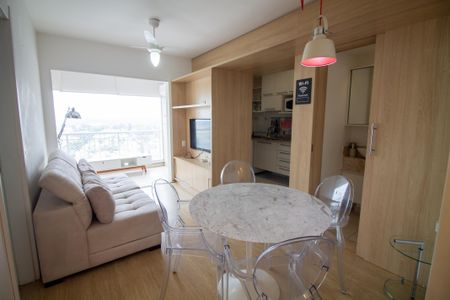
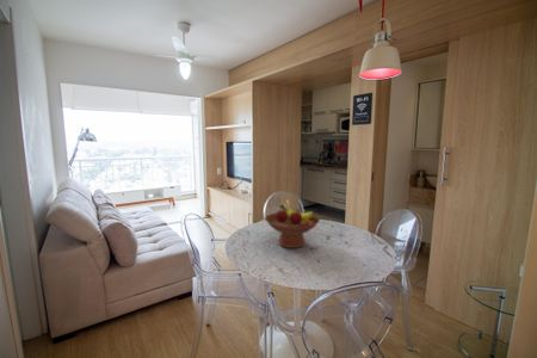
+ fruit bowl [264,204,321,249]
